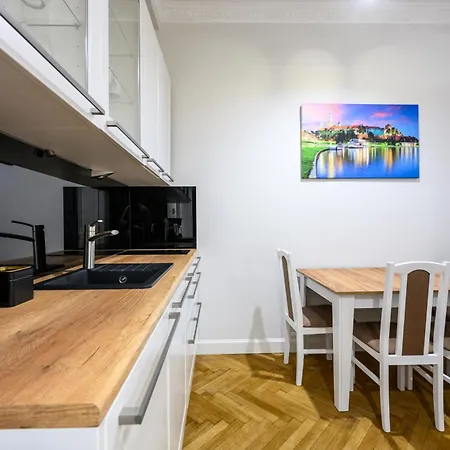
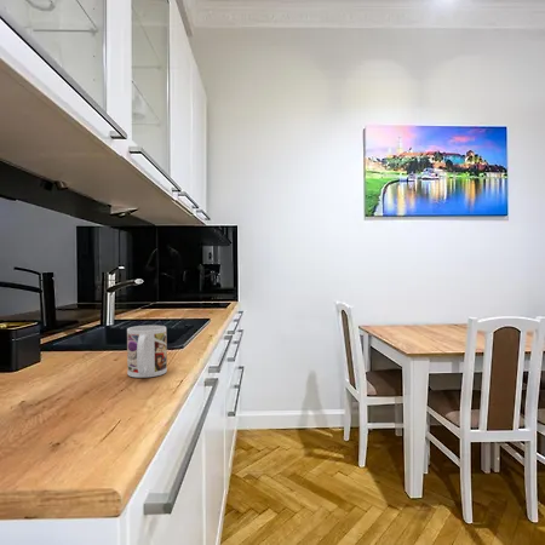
+ mug [126,325,168,379]
